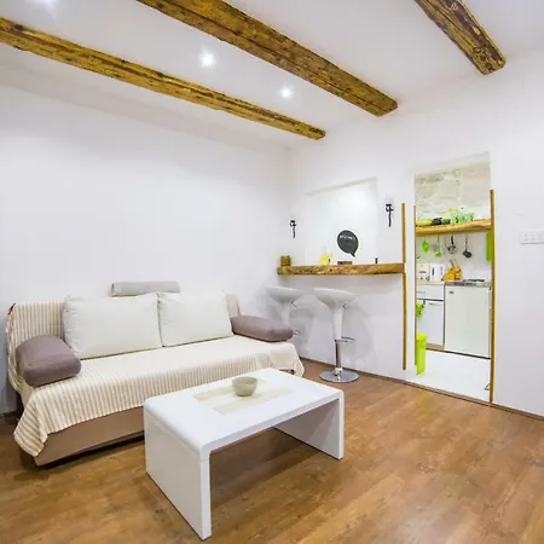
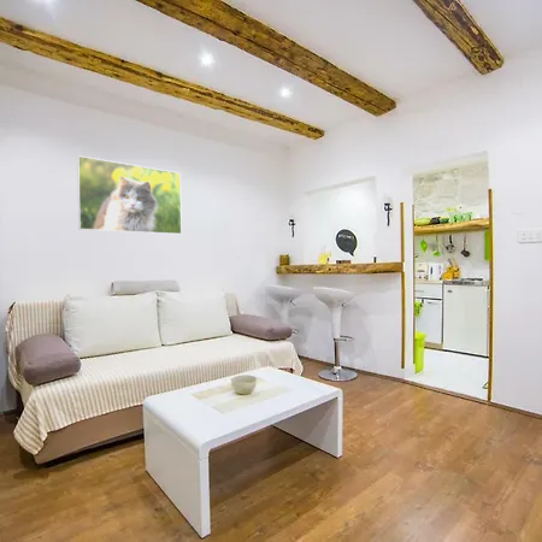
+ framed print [76,154,183,235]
